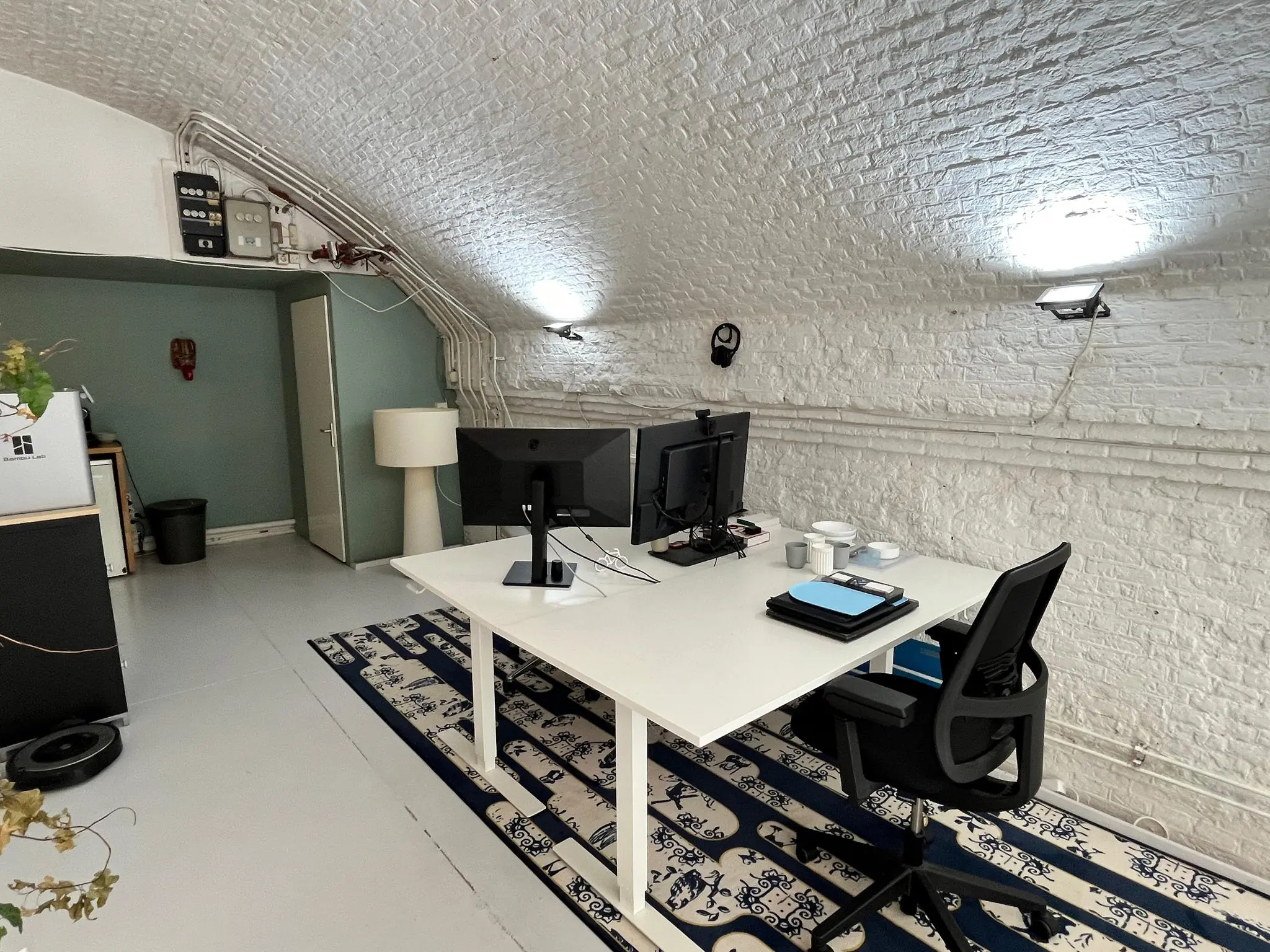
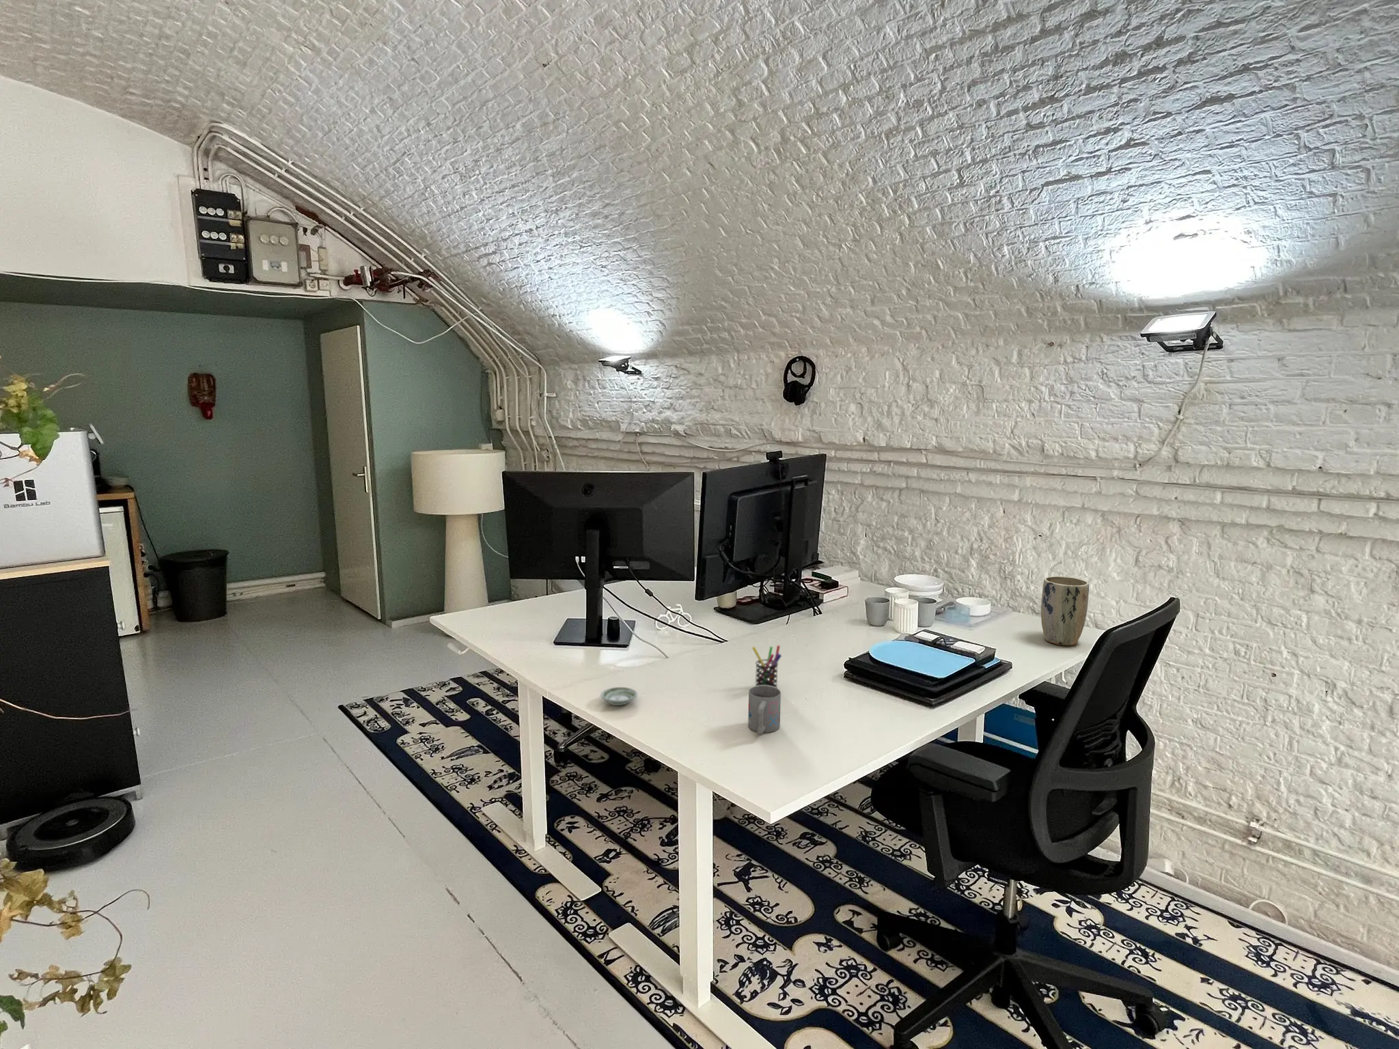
+ plant pot [1040,575,1089,646]
+ saucer [599,686,638,706]
+ mug [747,685,781,736]
+ pen holder [751,645,782,689]
